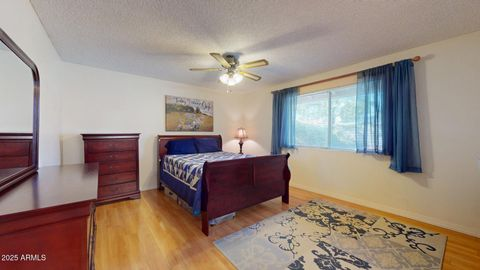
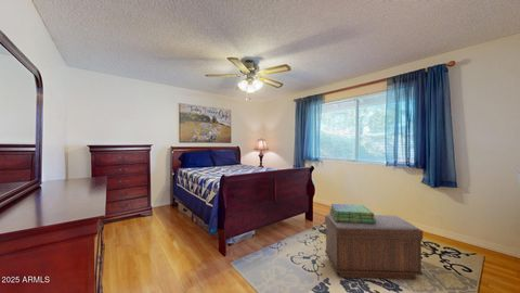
+ stack of books [328,203,376,224]
+ bench [324,213,424,281]
